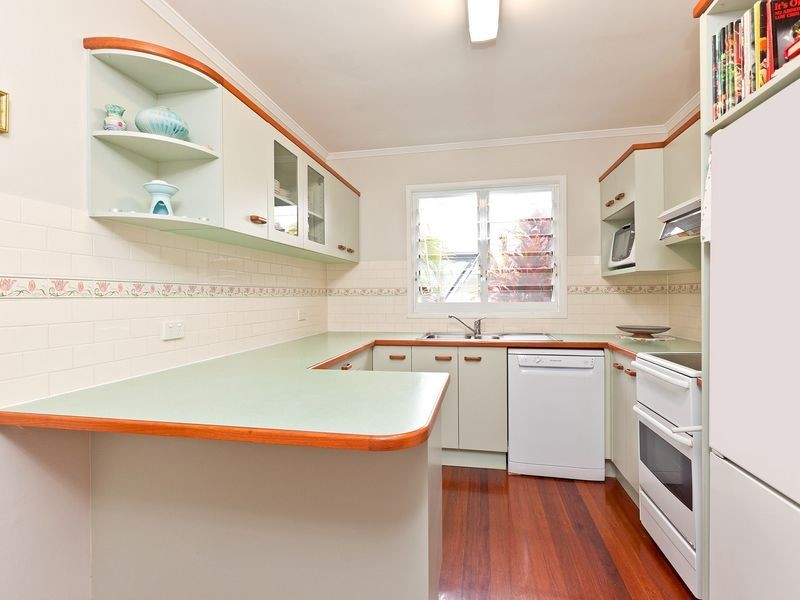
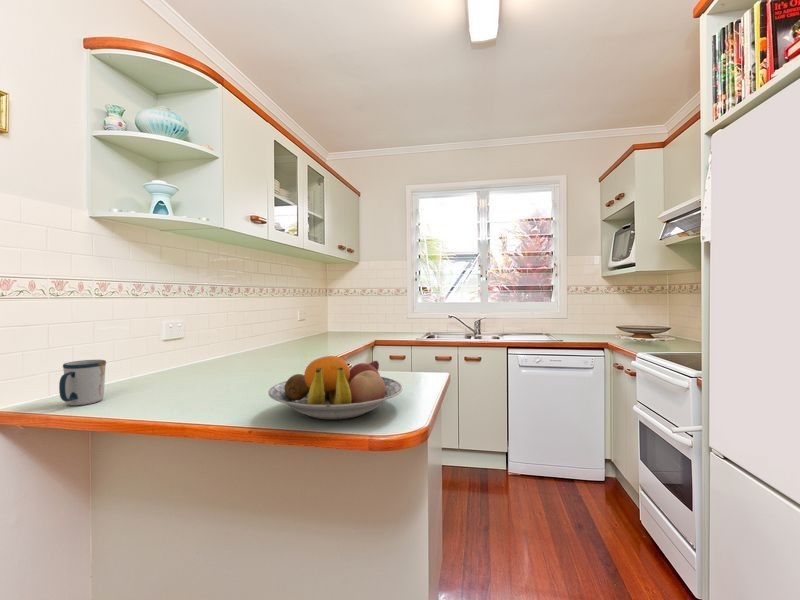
+ fruit bowl [267,355,404,421]
+ mug [58,359,107,407]
